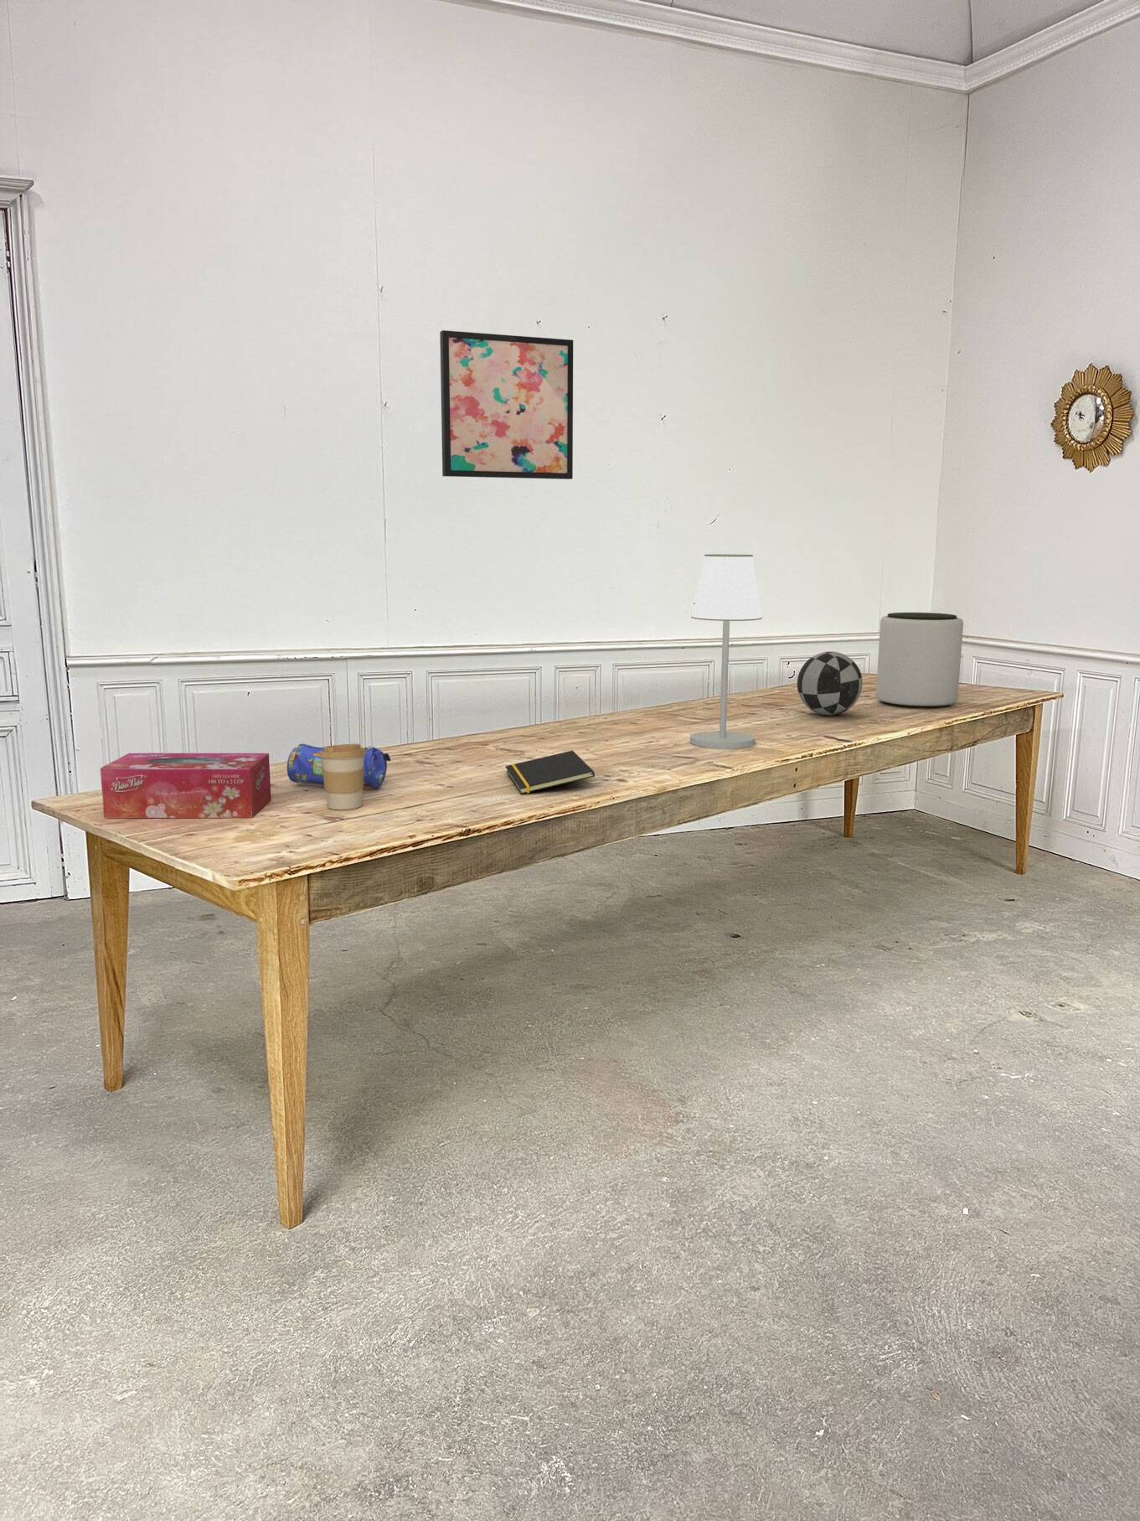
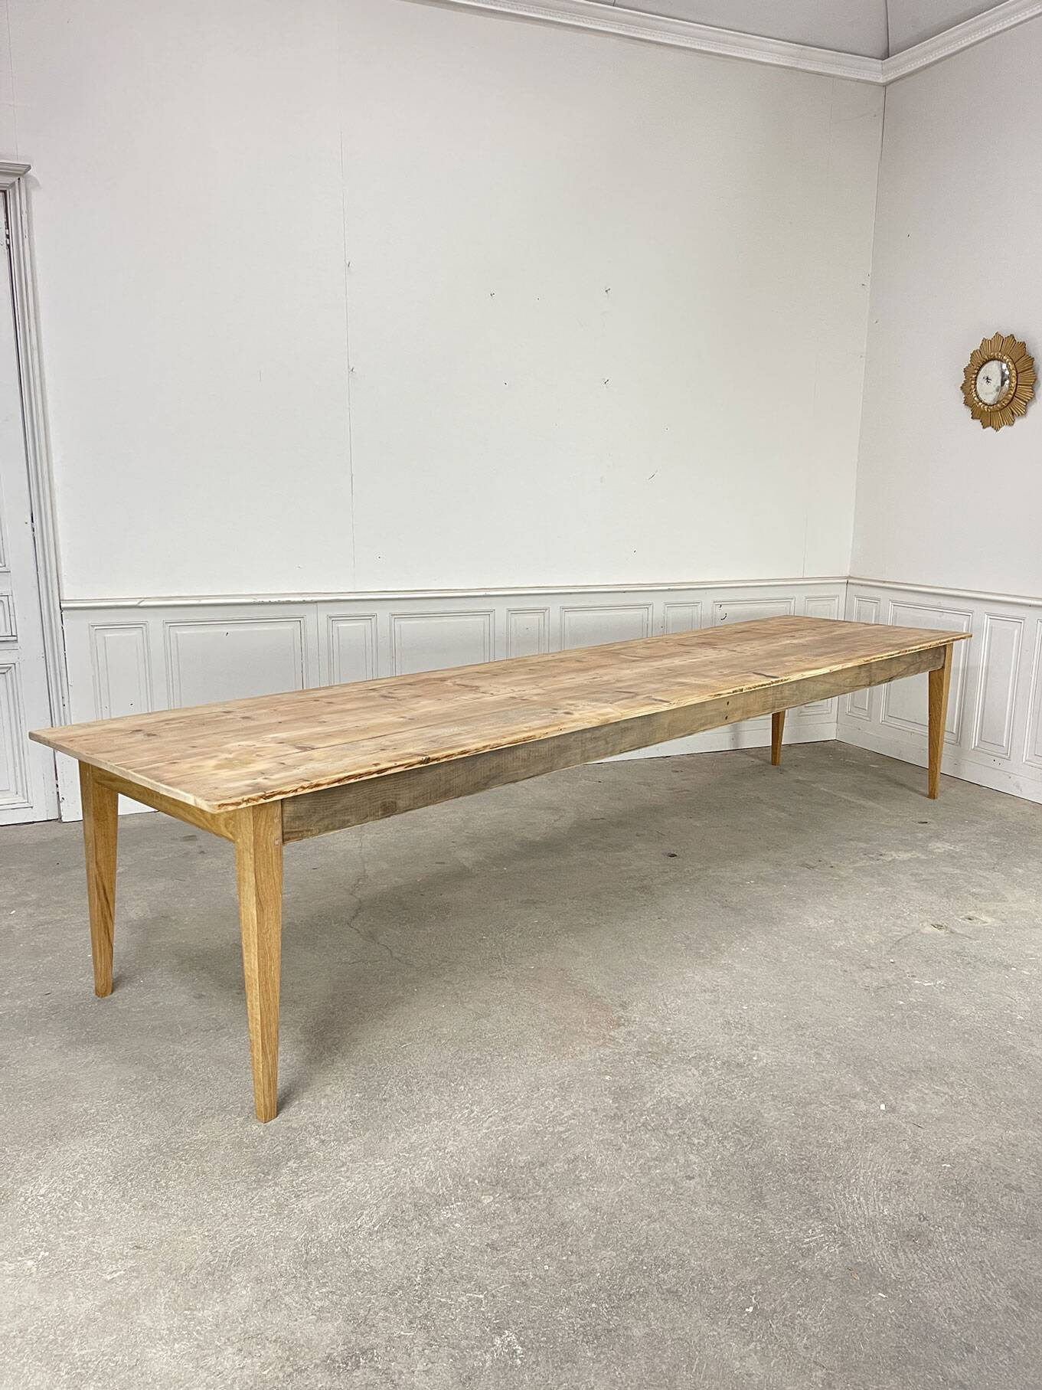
- pencil case [286,743,392,789]
- notepad [504,750,595,794]
- tissue box [99,752,272,819]
- plant pot [875,612,964,709]
- table lamp [690,553,763,750]
- decorative ball [796,652,863,716]
- wall art [439,329,574,480]
- coffee cup [320,744,366,811]
